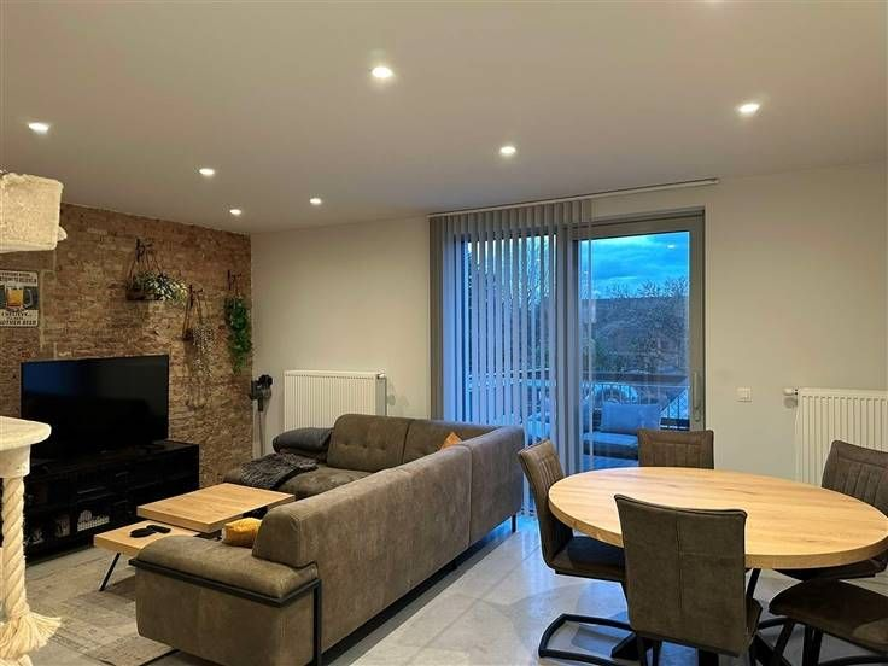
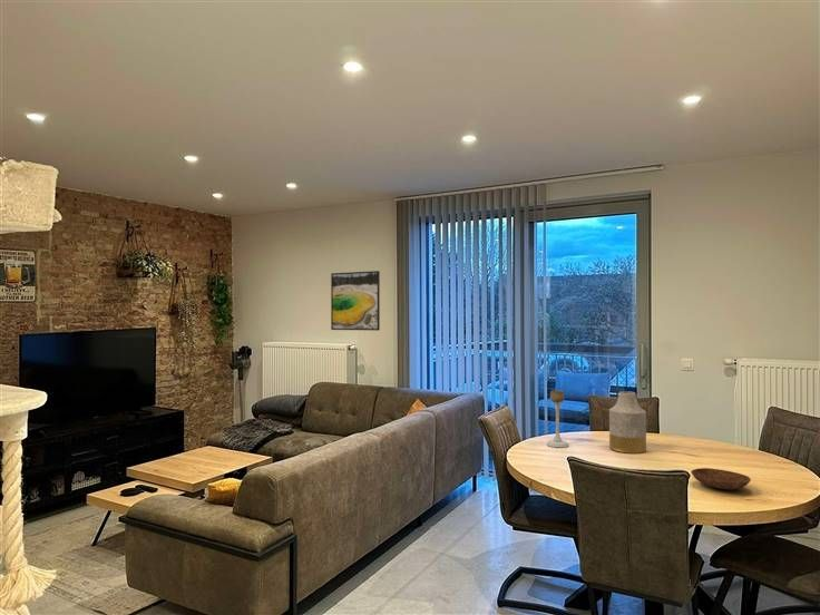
+ vase [608,390,647,455]
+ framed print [330,270,381,332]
+ bowl [690,467,752,491]
+ candle holder [545,389,570,448]
